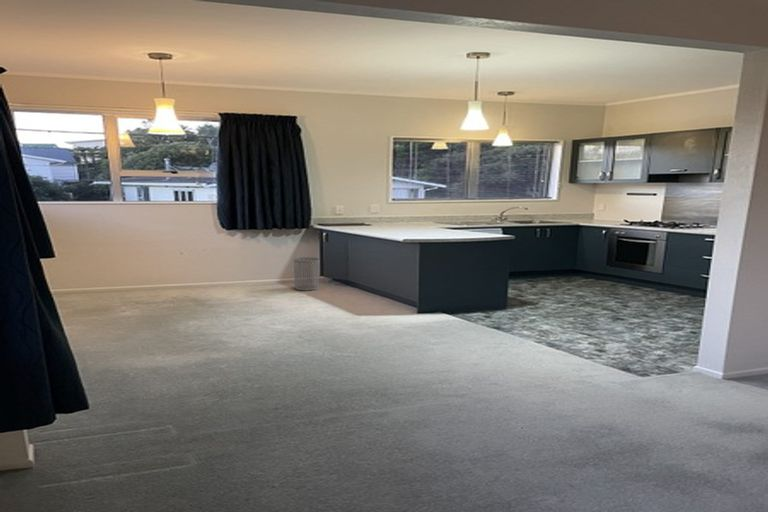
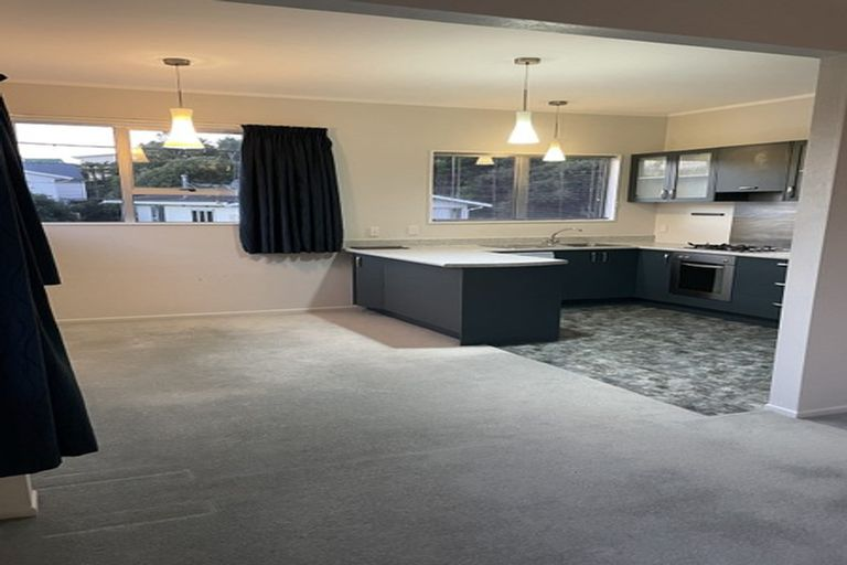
- waste bin [293,257,321,292]
